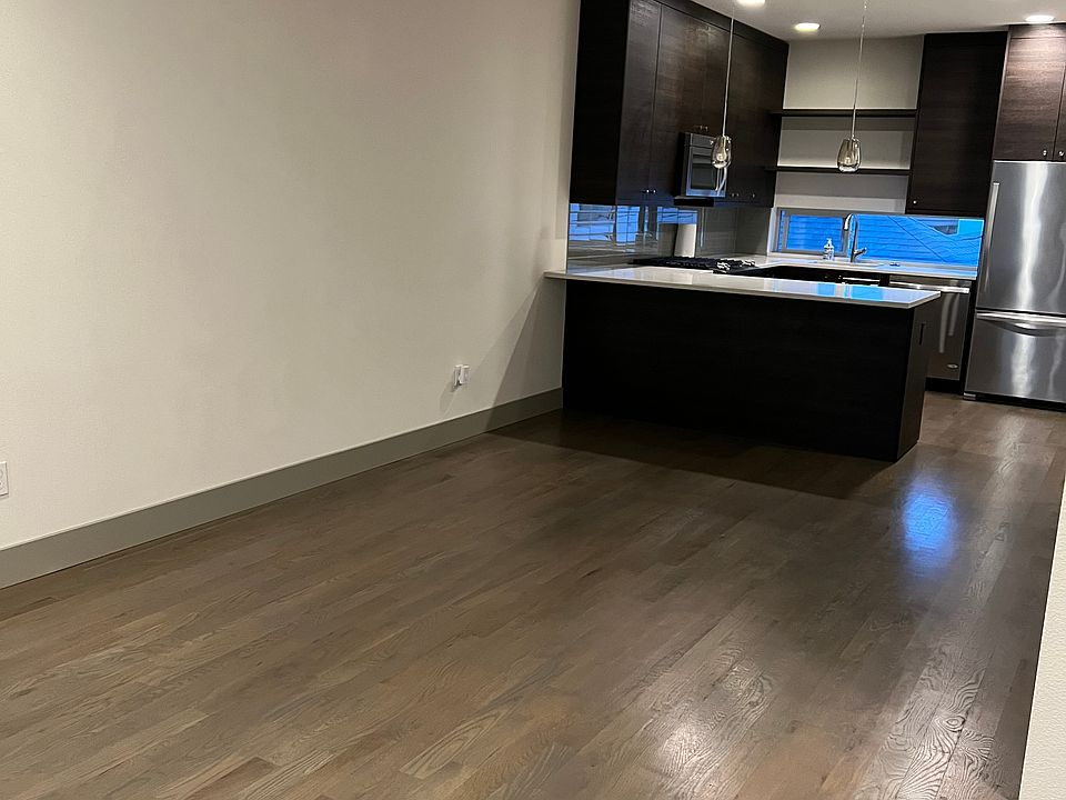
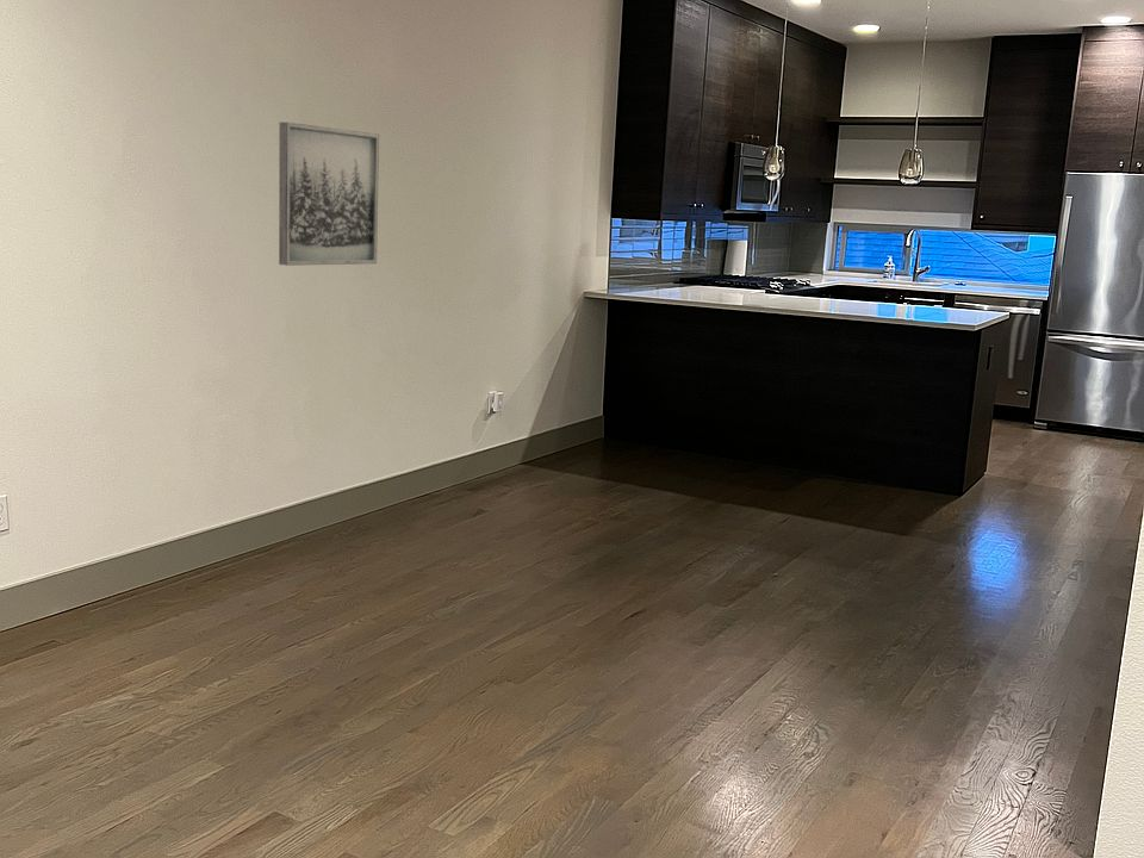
+ wall art [278,122,380,267]
